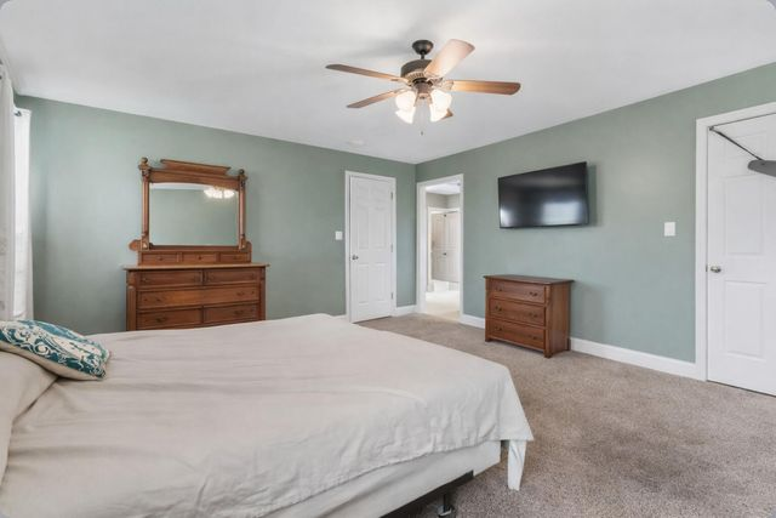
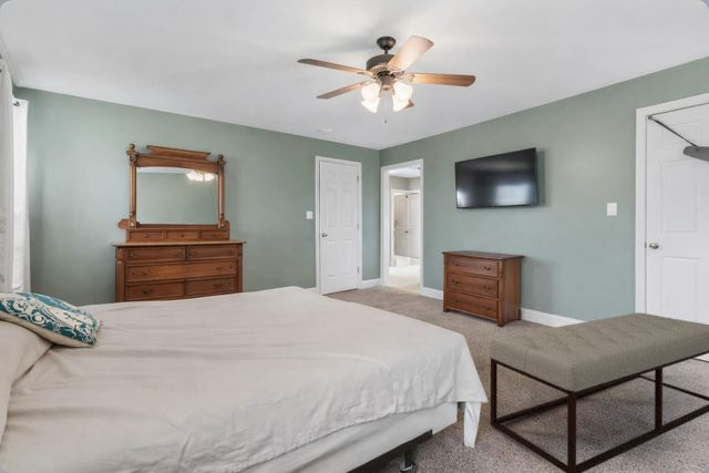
+ bench [487,311,709,473]
